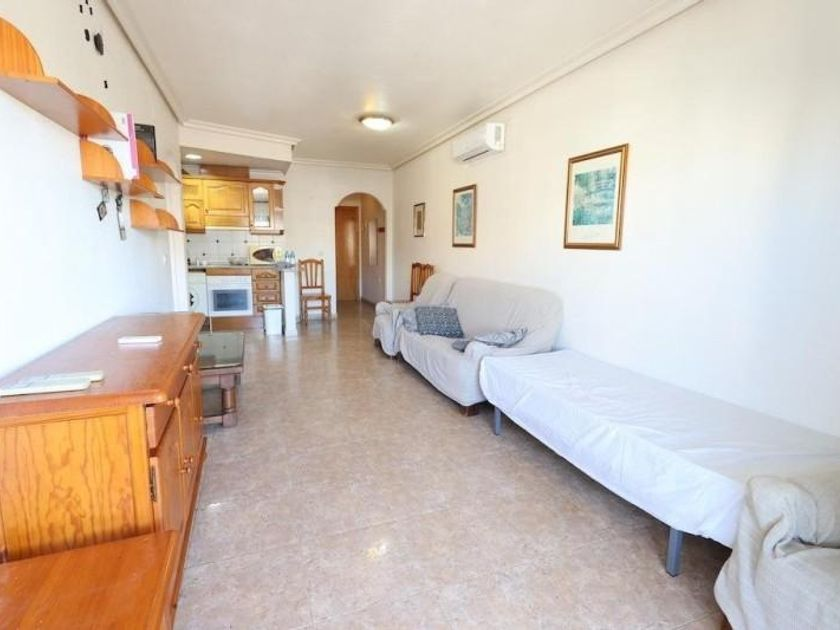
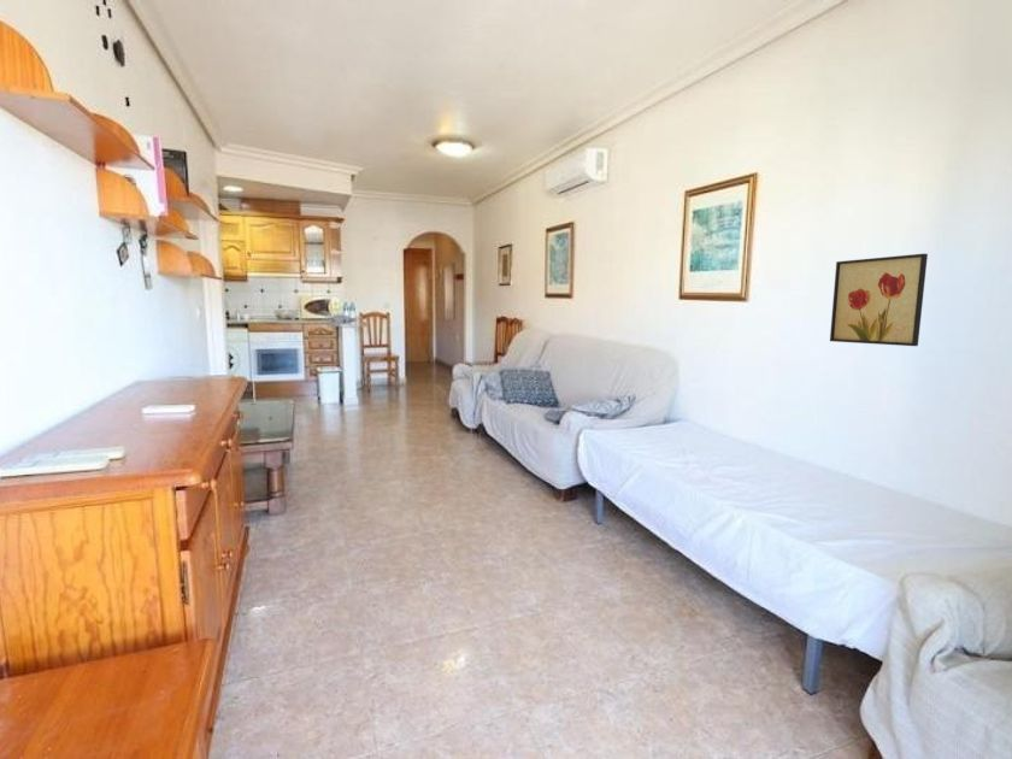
+ wall art [829,253,929,347]
